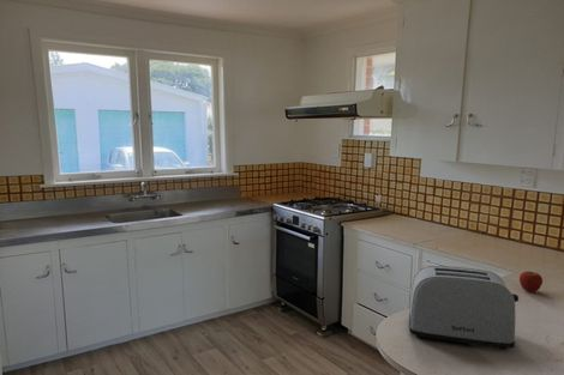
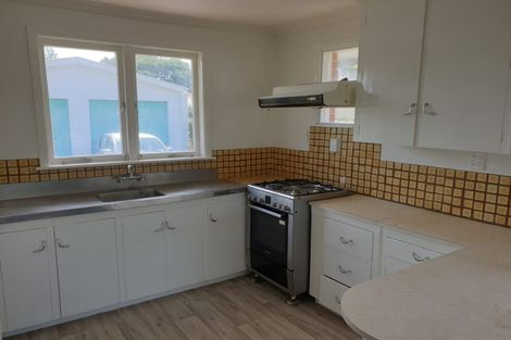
- toaster [408,265,520,351]
- apple [518,271,544,294]
